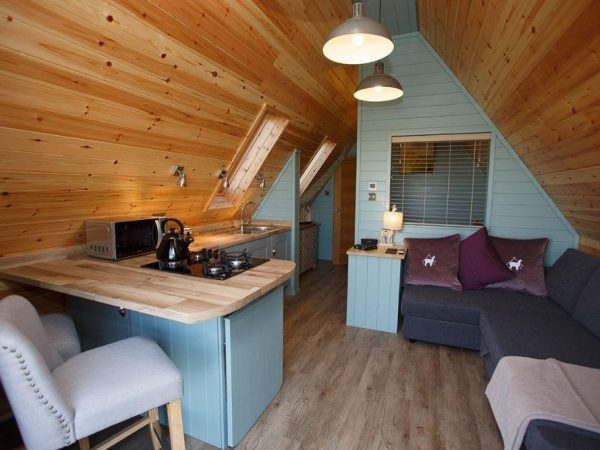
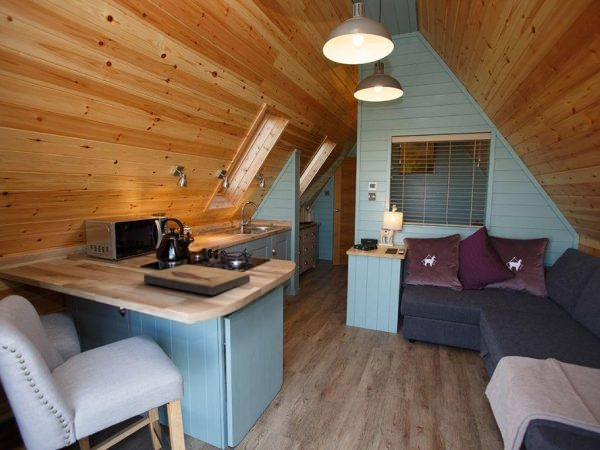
+ fish fossil [143,264,251,296]
